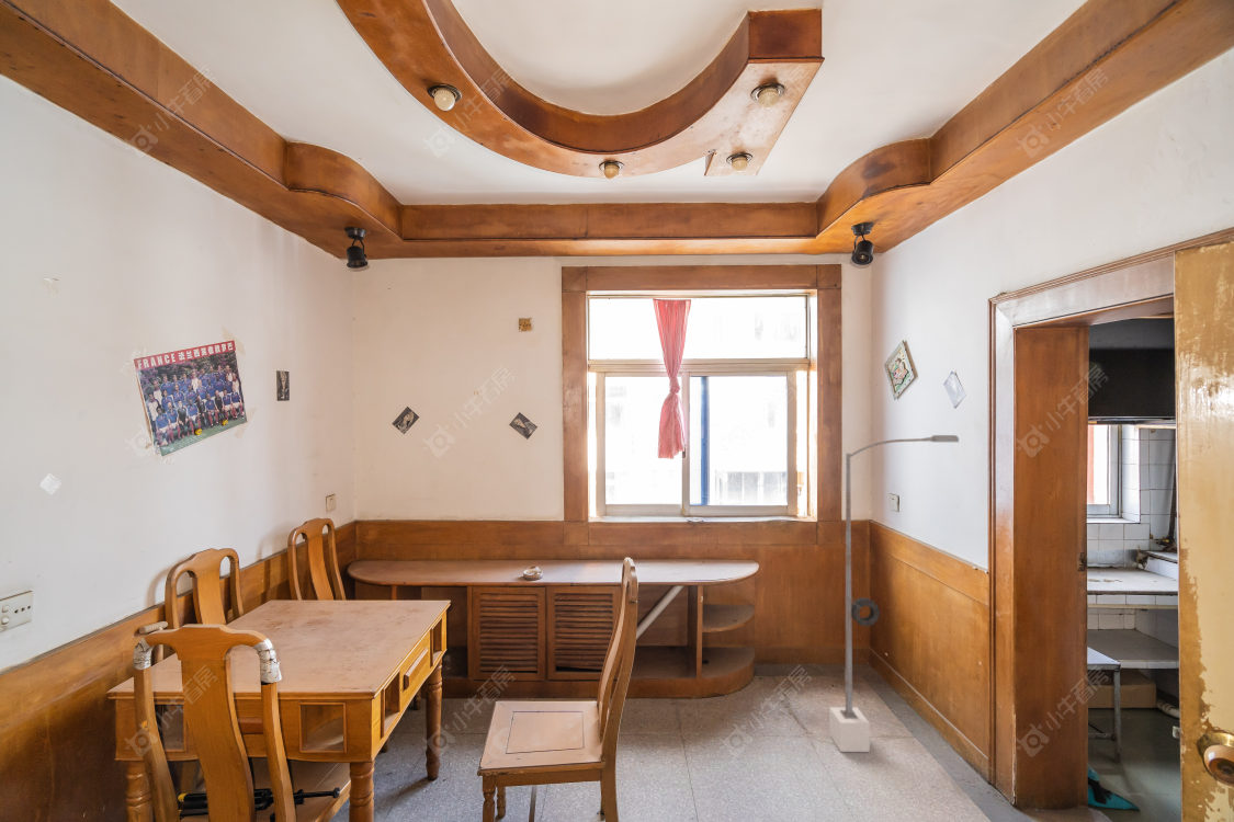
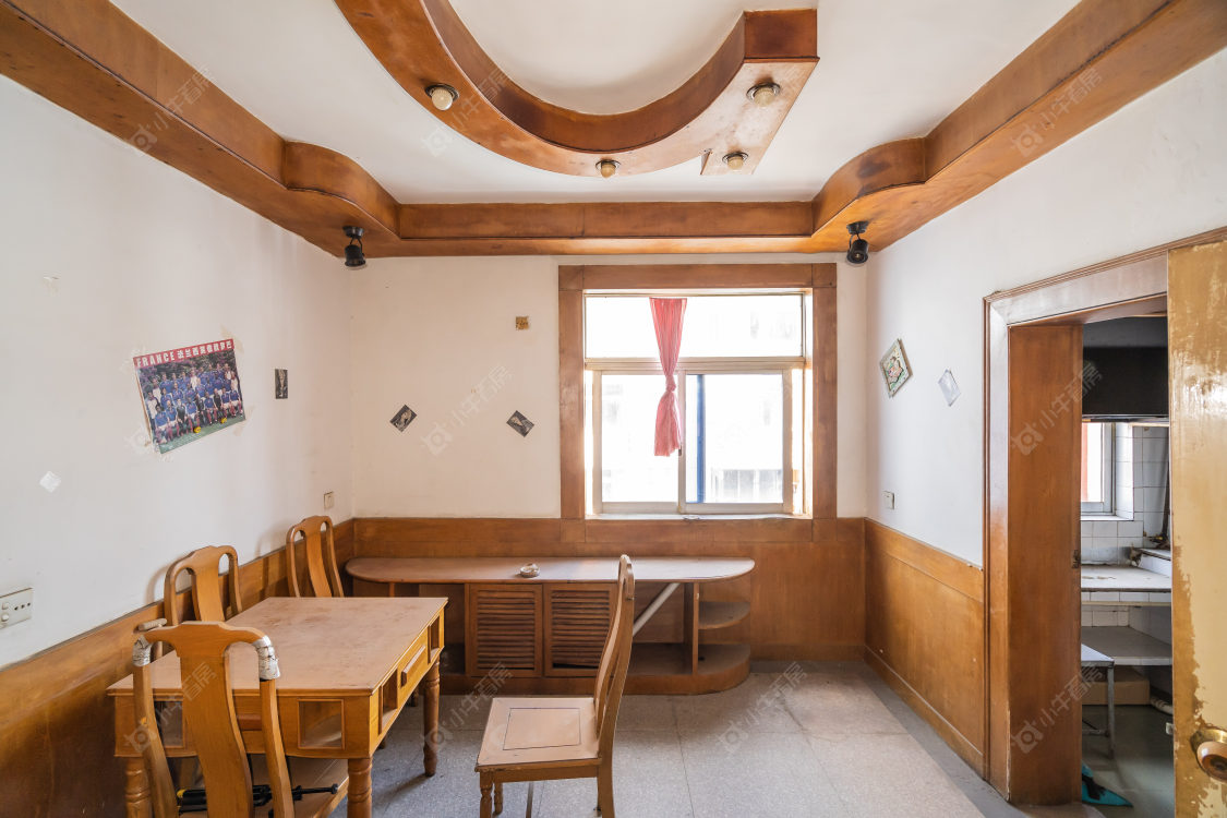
- street lamp [828,434,960,753]
